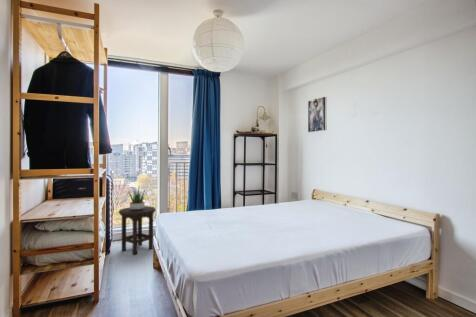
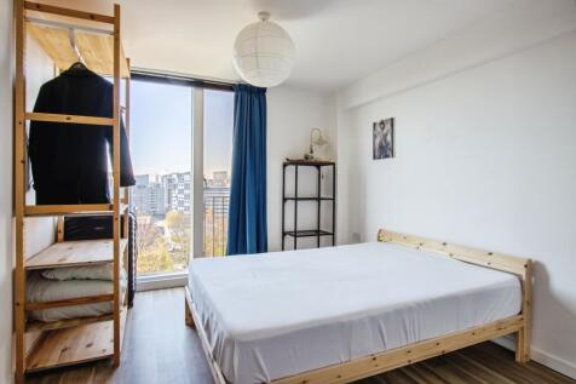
- stool [118,205,157,256]
- potted plant [127,185,148,211]
